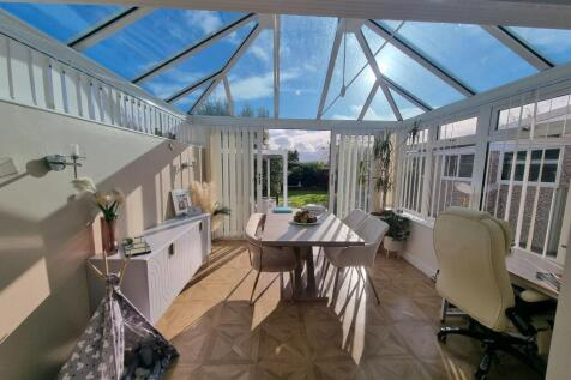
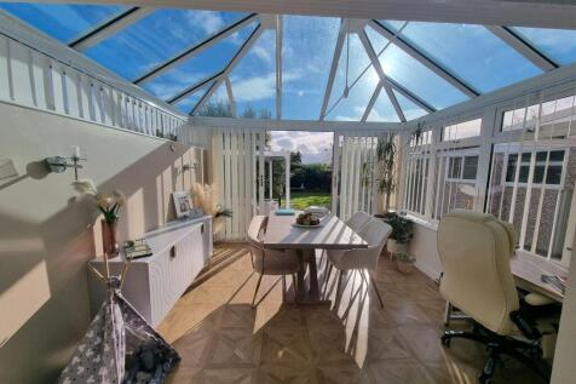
+ potted plant [393,247,417,275]
